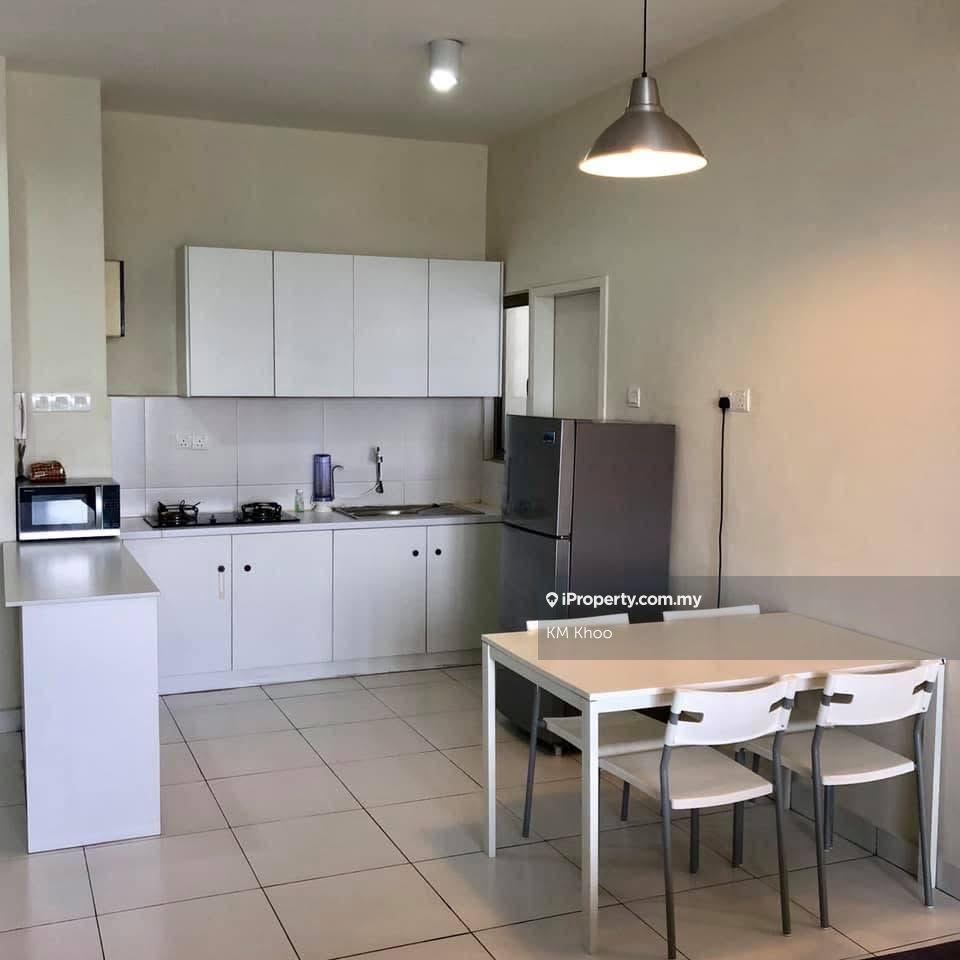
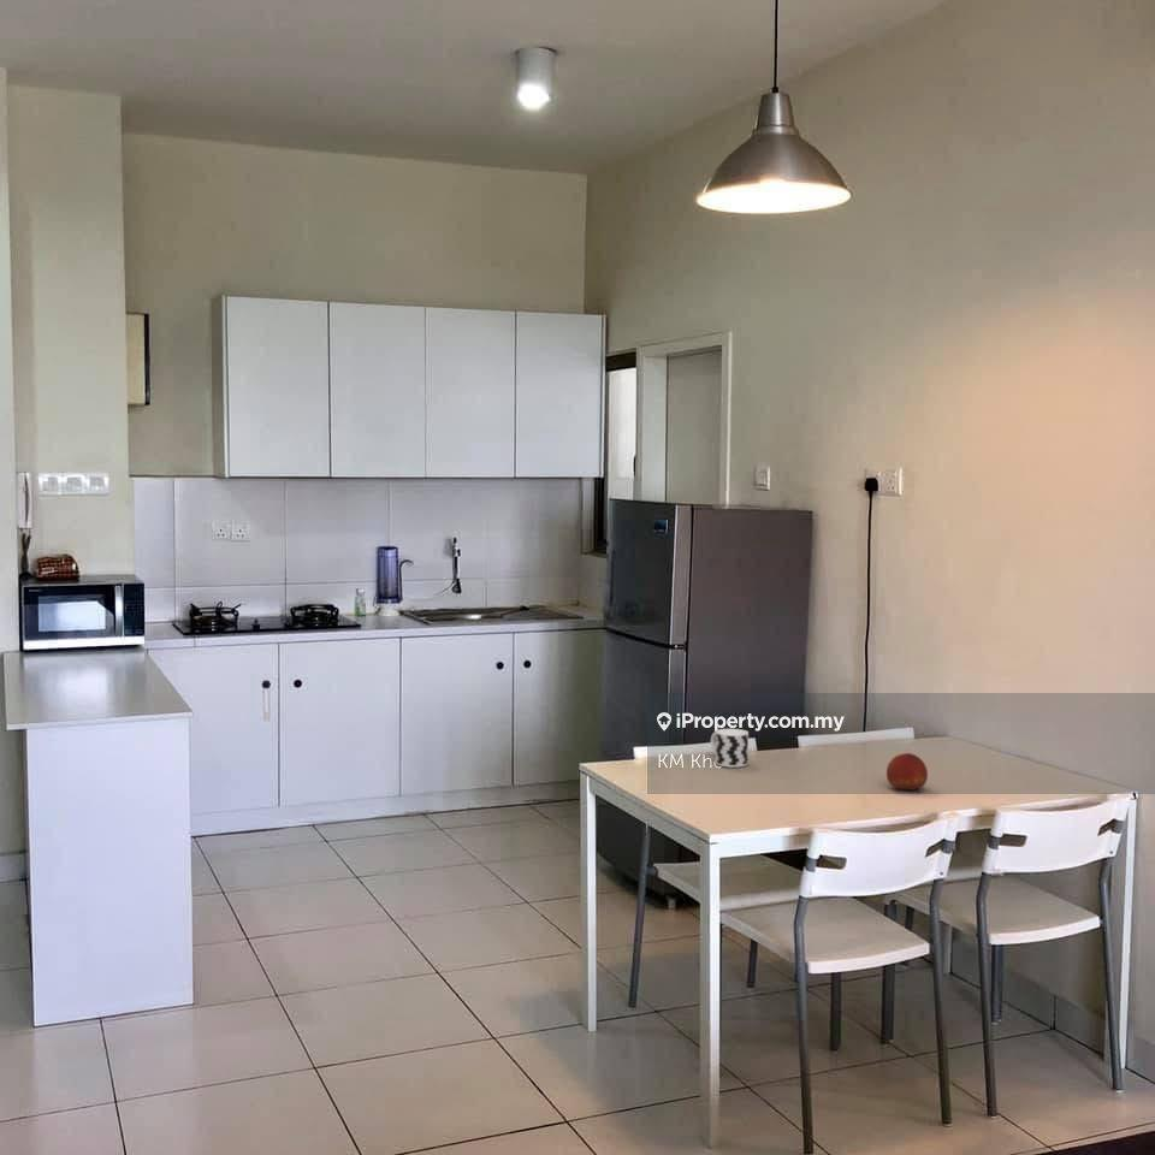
+ cup [710,728,750,769]
+ fruit [886,752,929,793]
